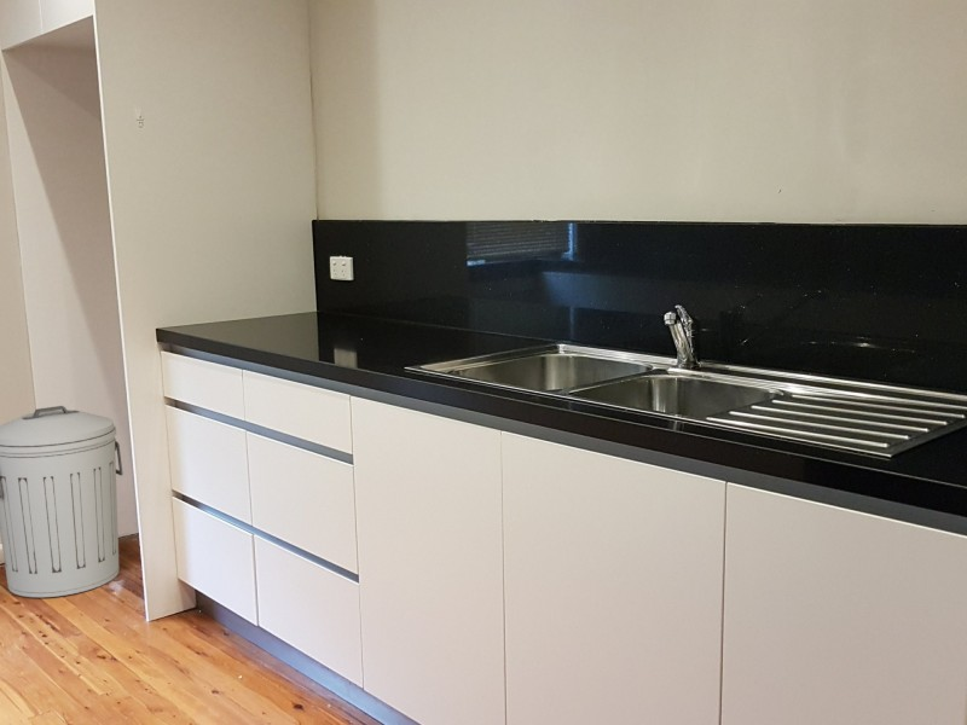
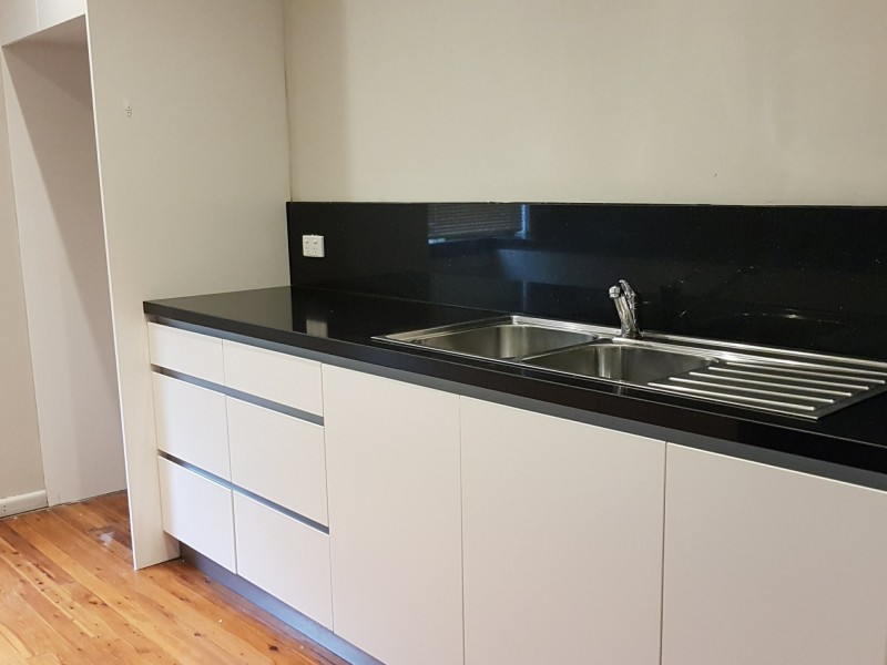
- trash can [0,405,125,598]
